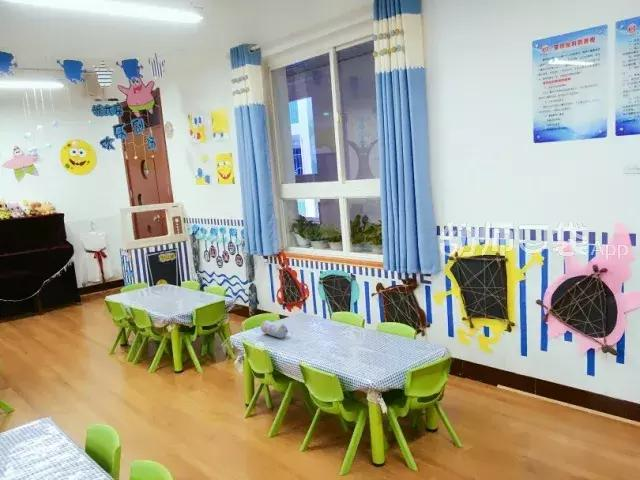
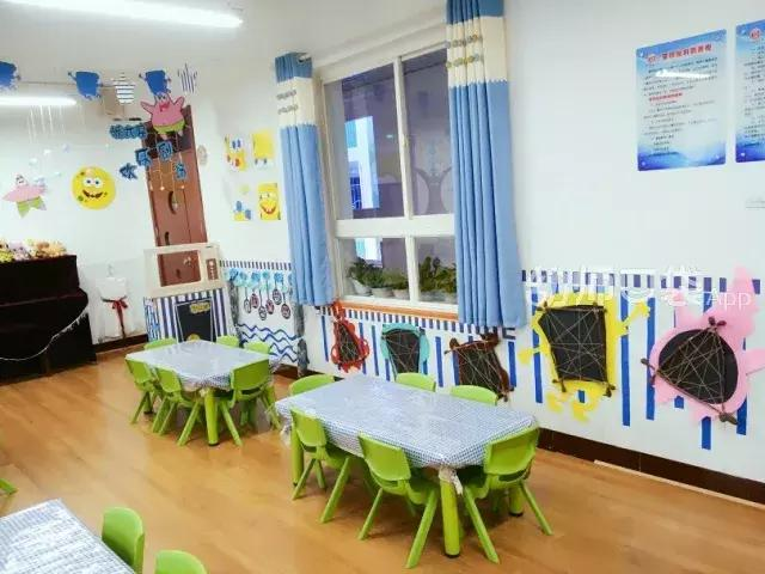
- pencil case [260,319,289,339]
